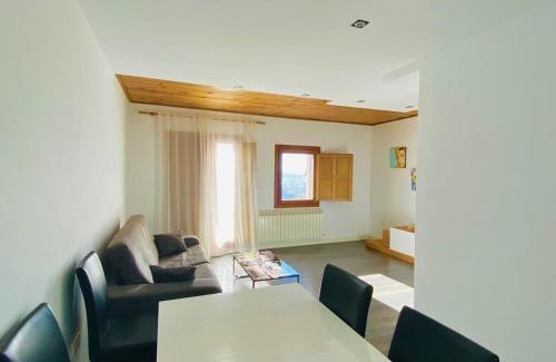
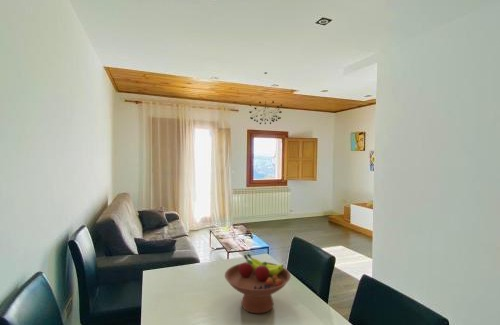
+ fruit bowl [224,253,292,315]
+ chandelier [248,72,283,125]
